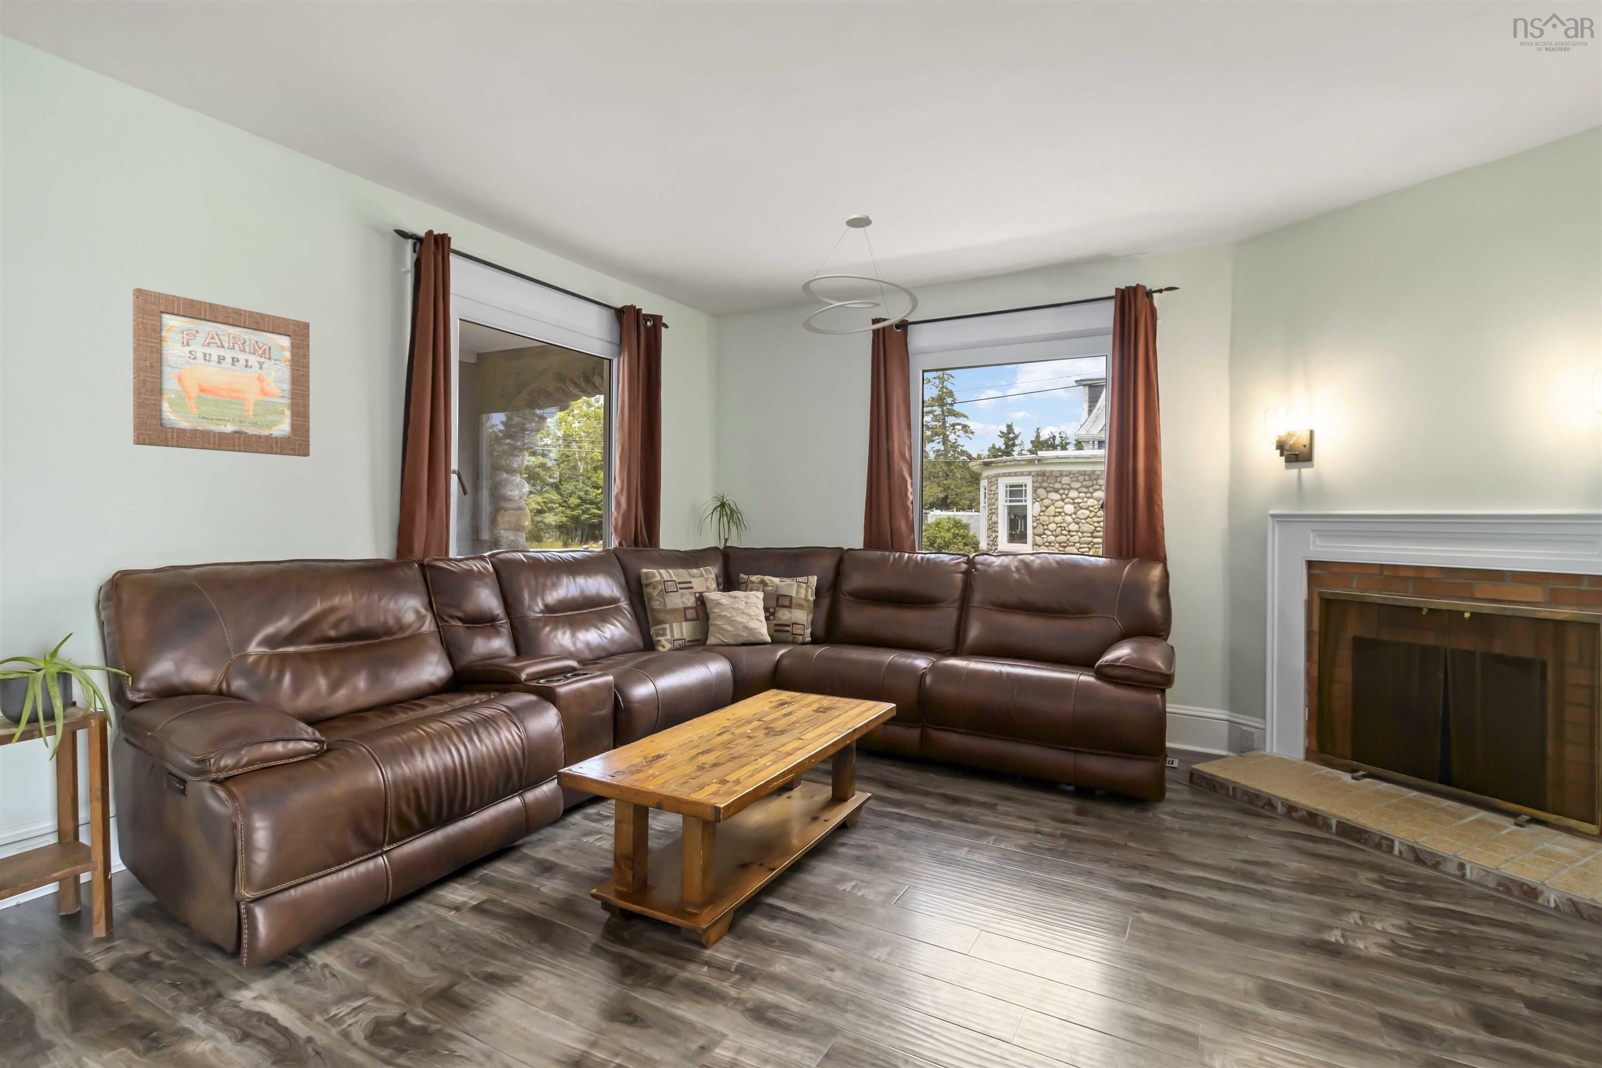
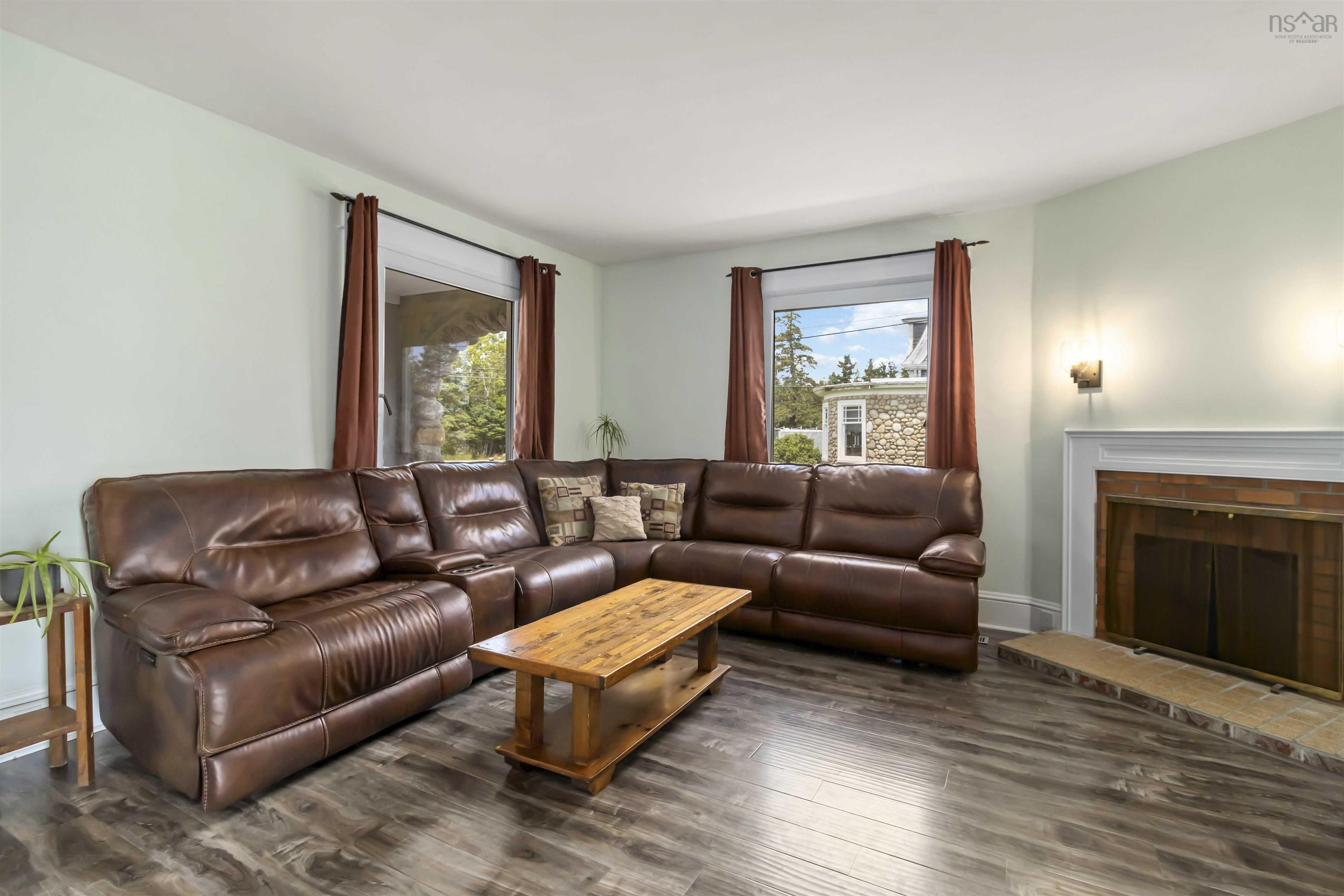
- ceiling light fixture [801,213,918,335]
- wall art [132,287,310,458]
